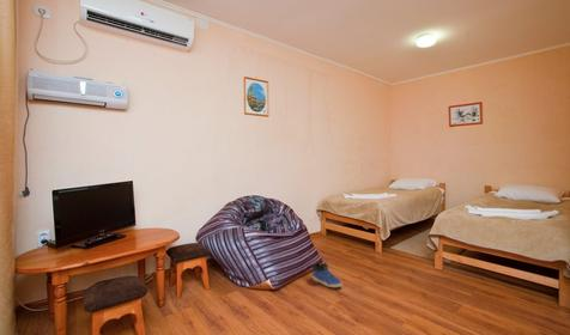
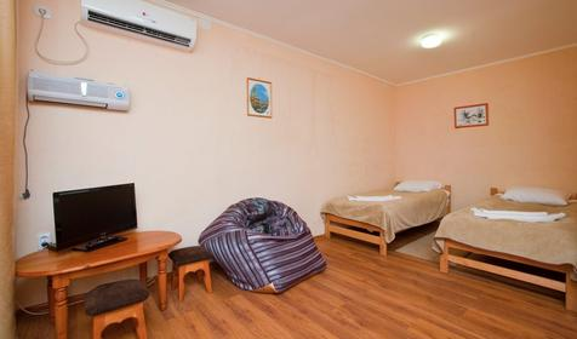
- sneaker [311,261,344,288]
